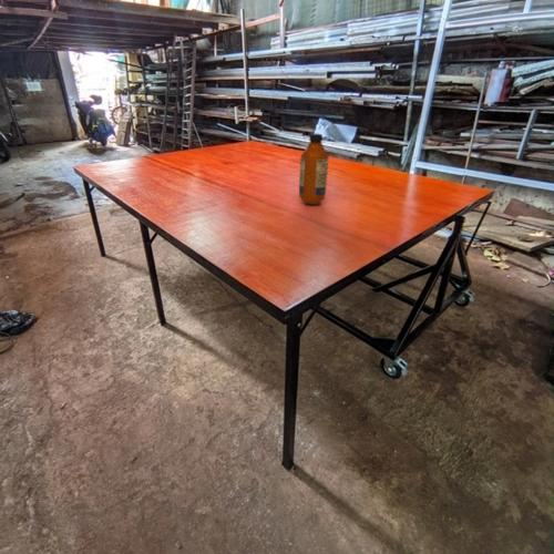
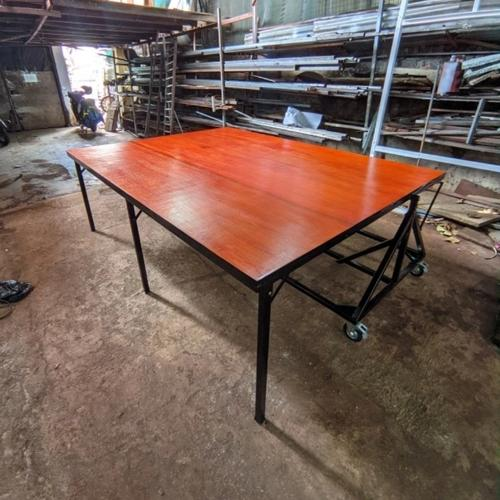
- bottle [298,133,330,206]
